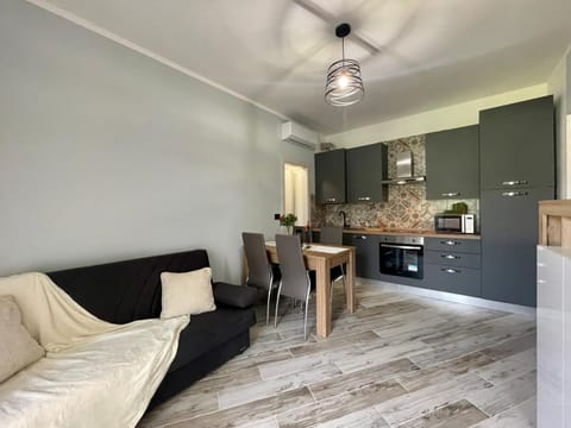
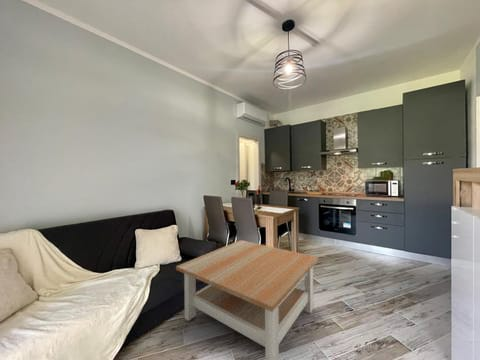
+ coffee table [175,239,319,360]
